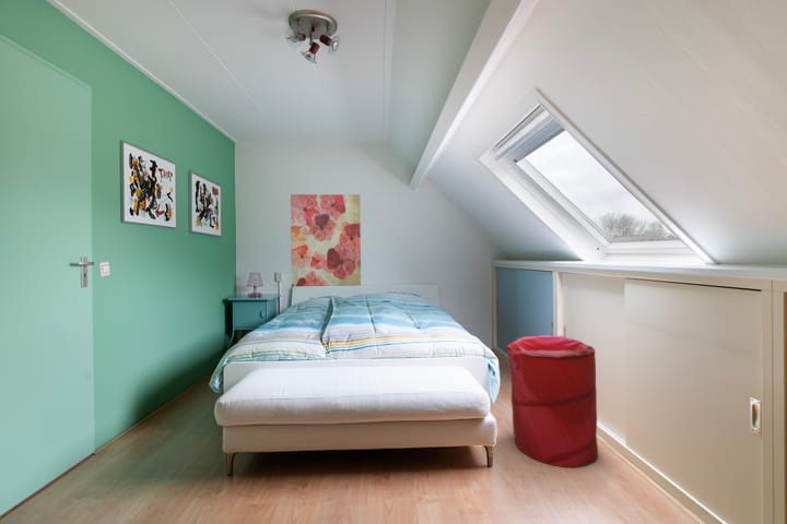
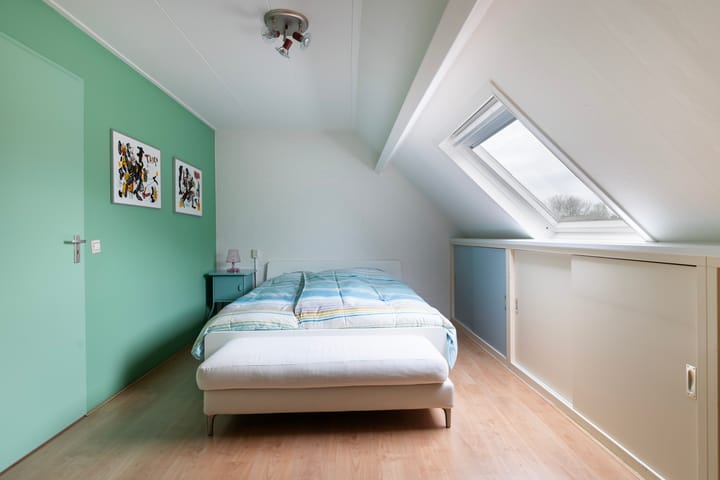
- laundry hamper [506,334,599,468]
- wall art [290,193,362,287]
